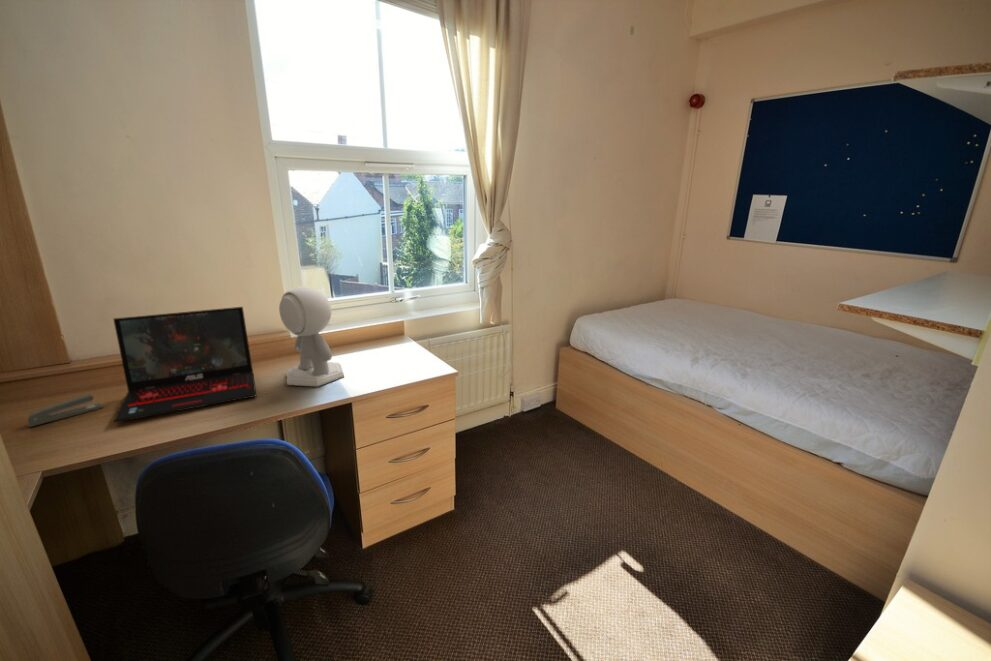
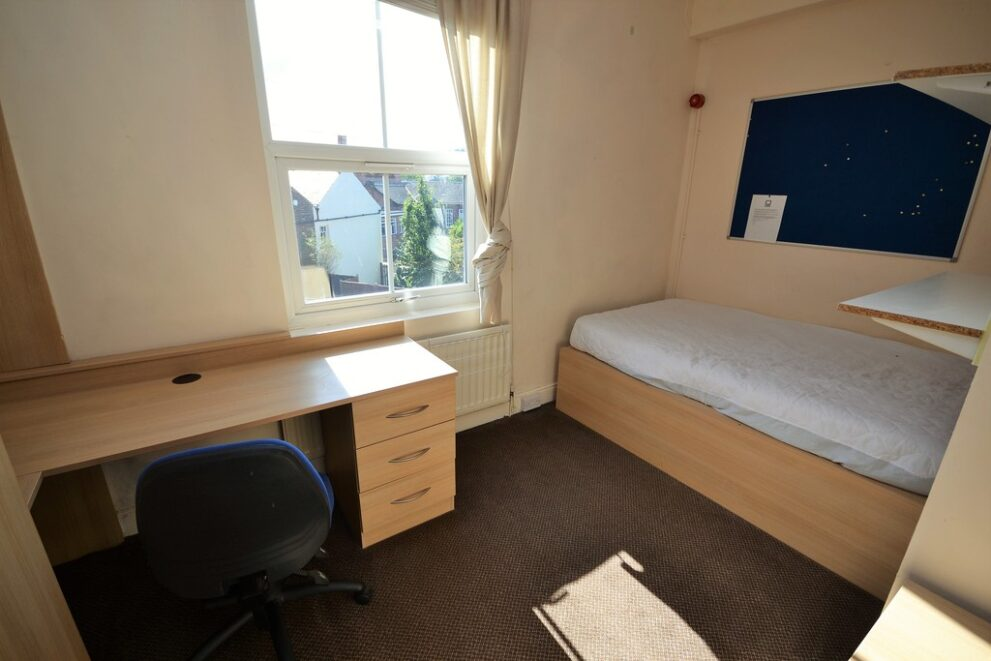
- stapler [27,393,104,428]
- laptop [112,306,257,423]
- desk lamp [278,285,345,388]
